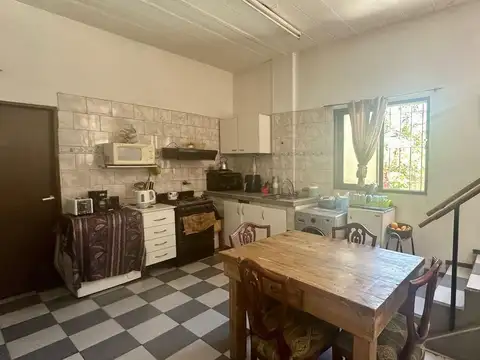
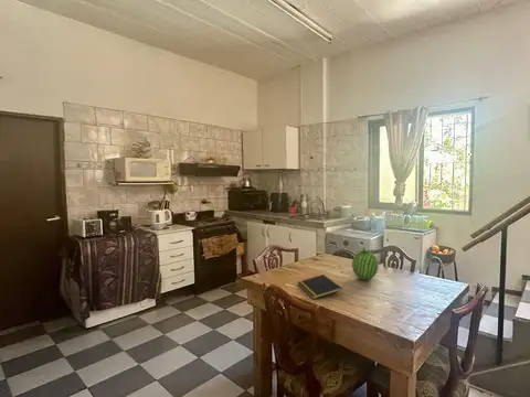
+ fruit [351,246,379,281]
+ notepad [297,273,343,300]
